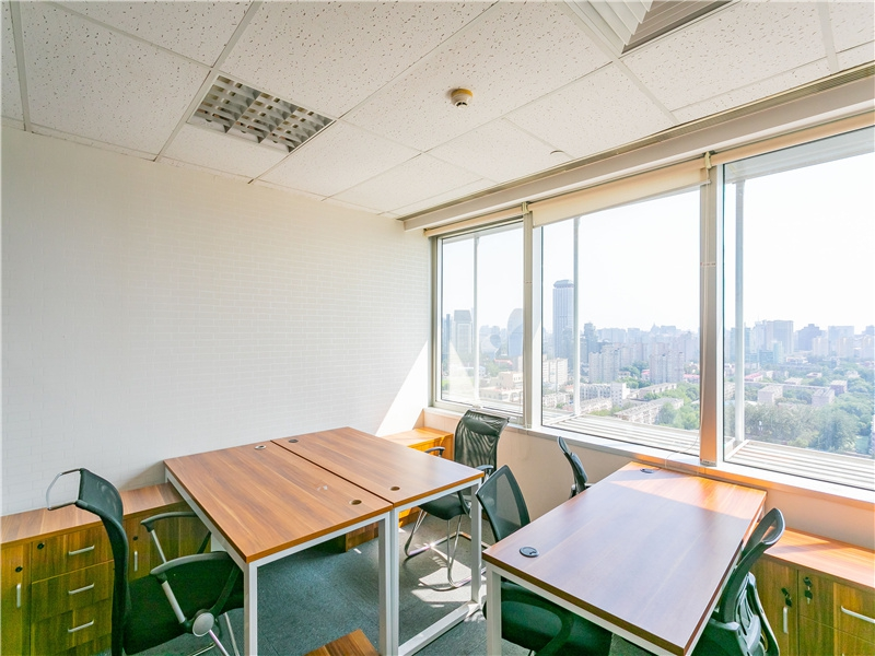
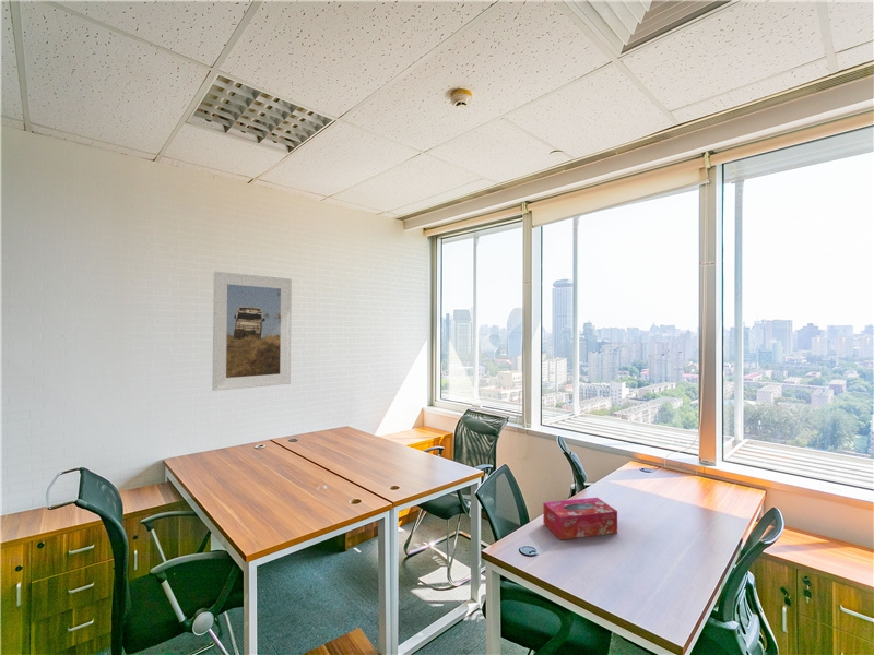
+ tissue box [542,497,618,540]
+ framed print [211,271,293,392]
